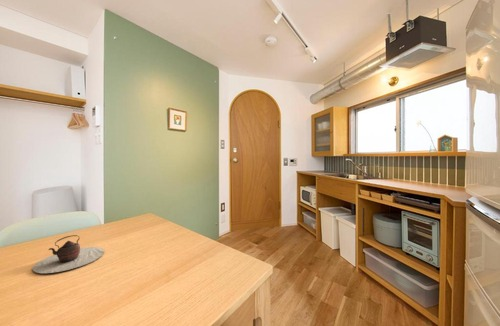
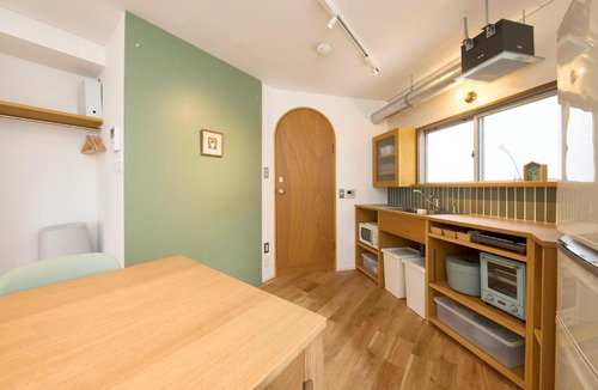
- teapot [31,234,105,274]
